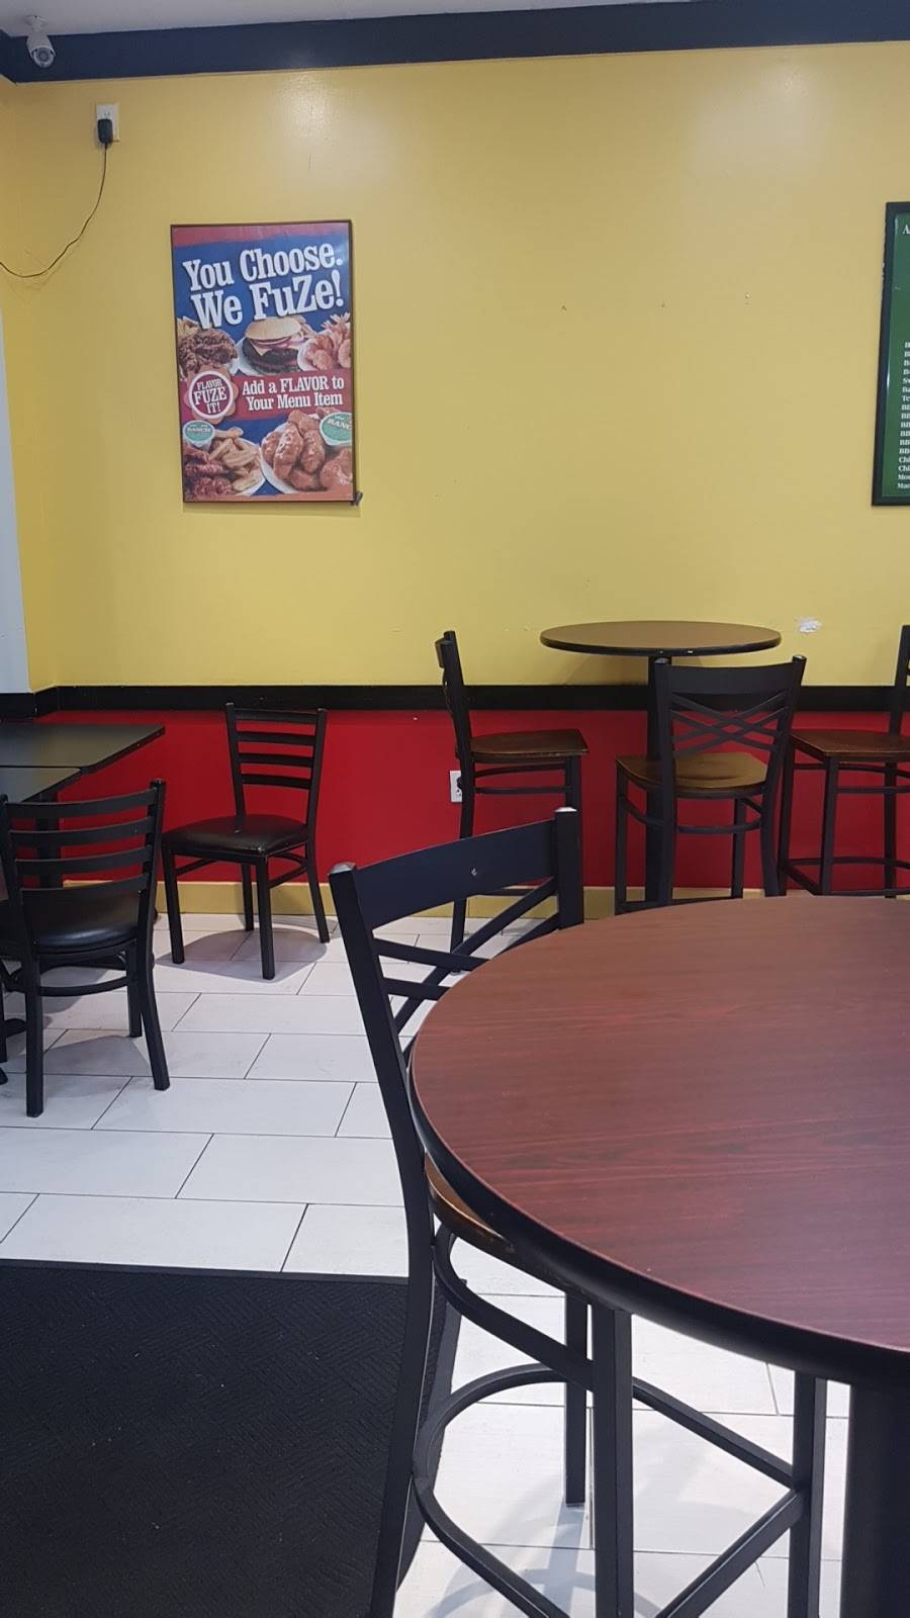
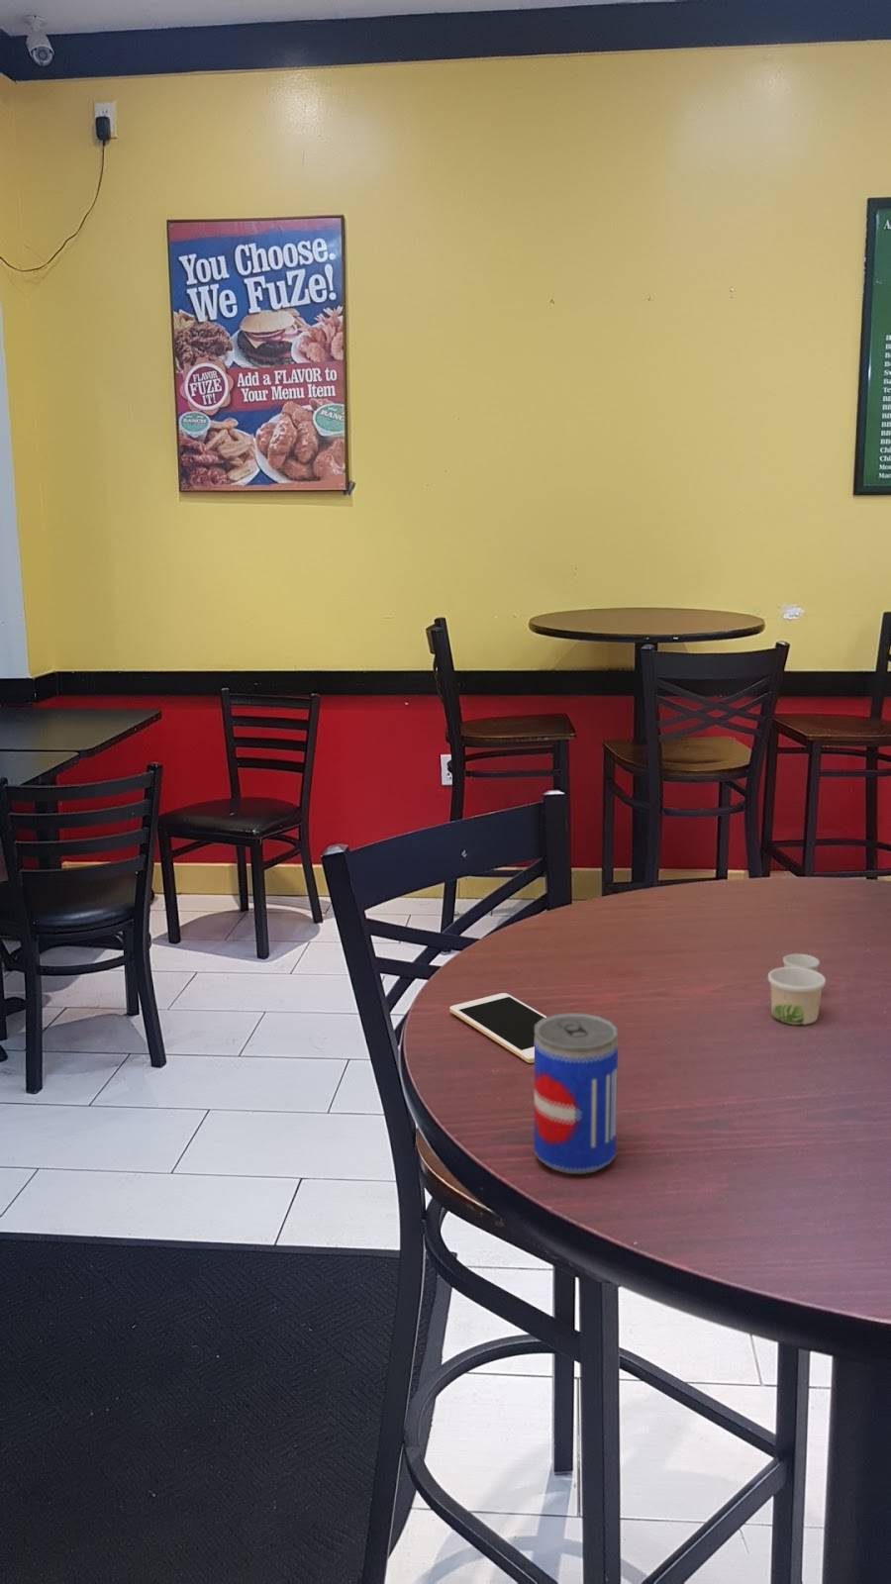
+ paper cup [767,953,827,1026]
+ beer can [533,1012,619,1175]
+ cell phone [448,992,547,1064]
